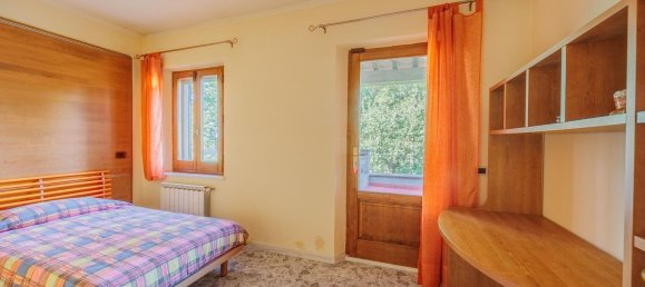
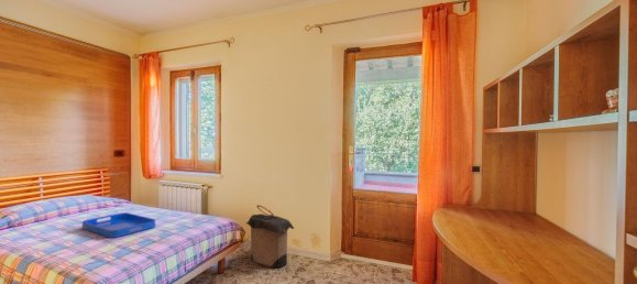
+ serving tray [81,211,156,239]
+ laundry hamper [245,204,295,270]
